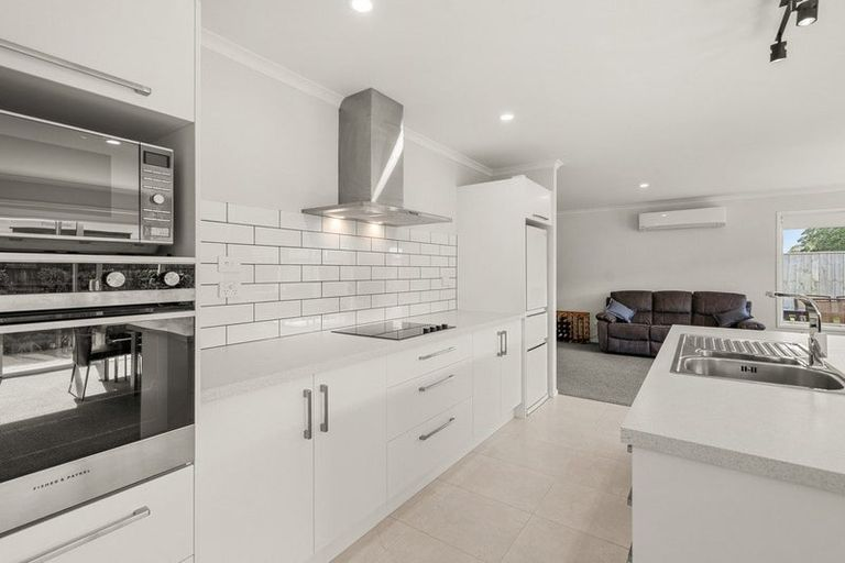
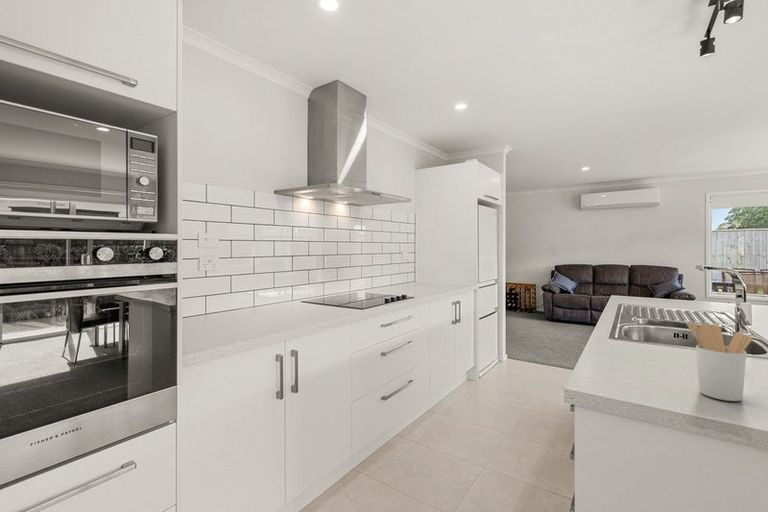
+ utensil holder [687,322,753,402]
